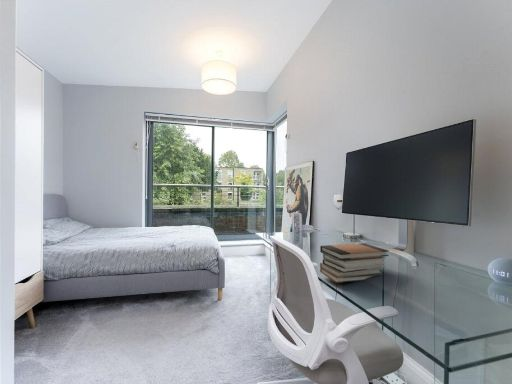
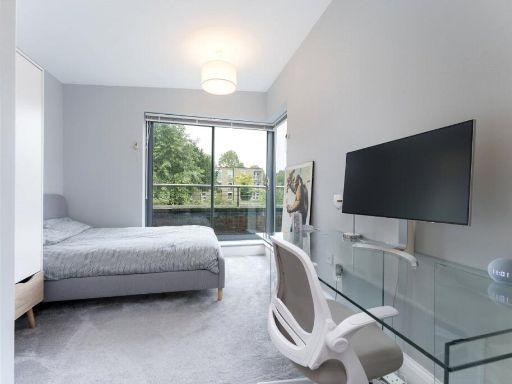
- book stack [319,242,390,284]
